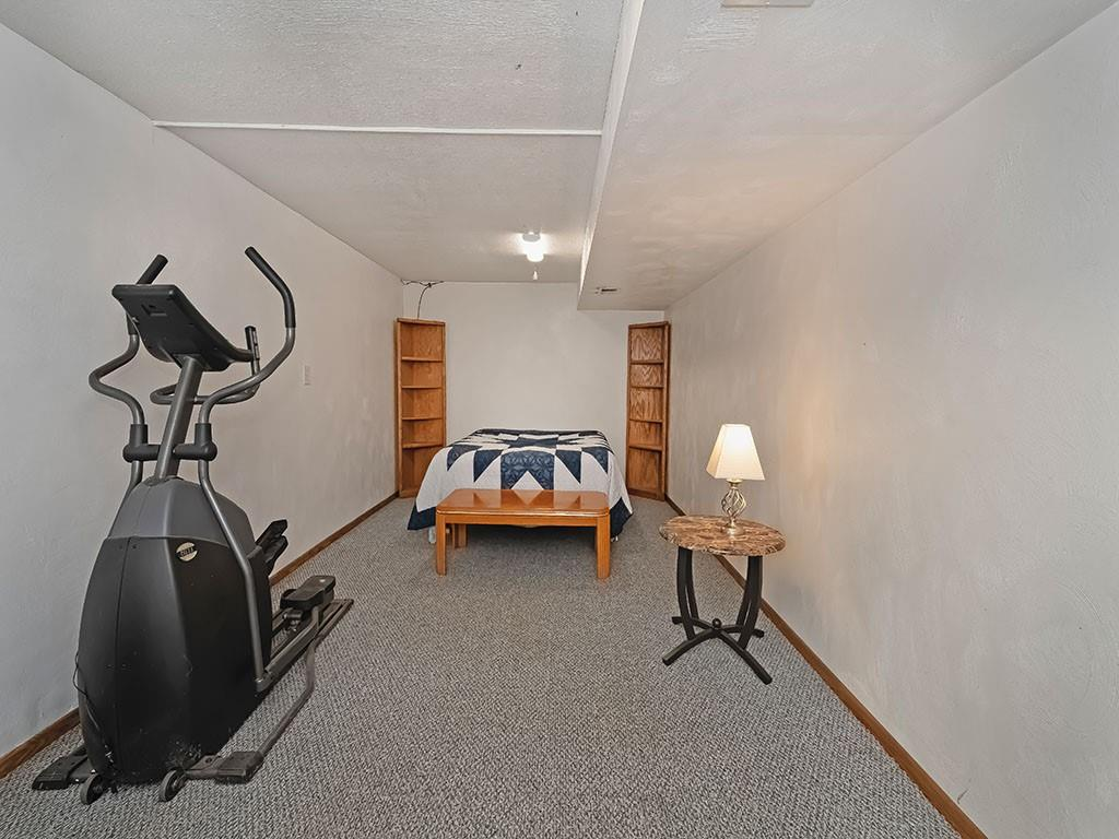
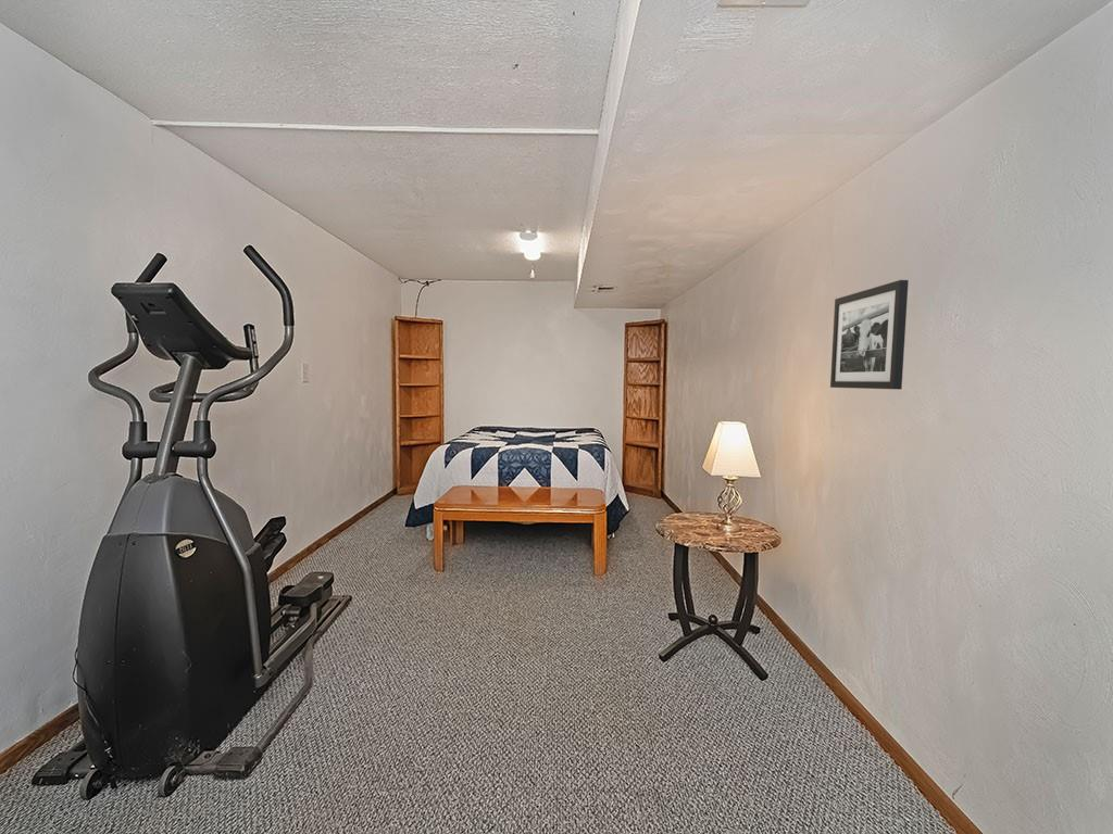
+ picture frame [829,279,910,391]
